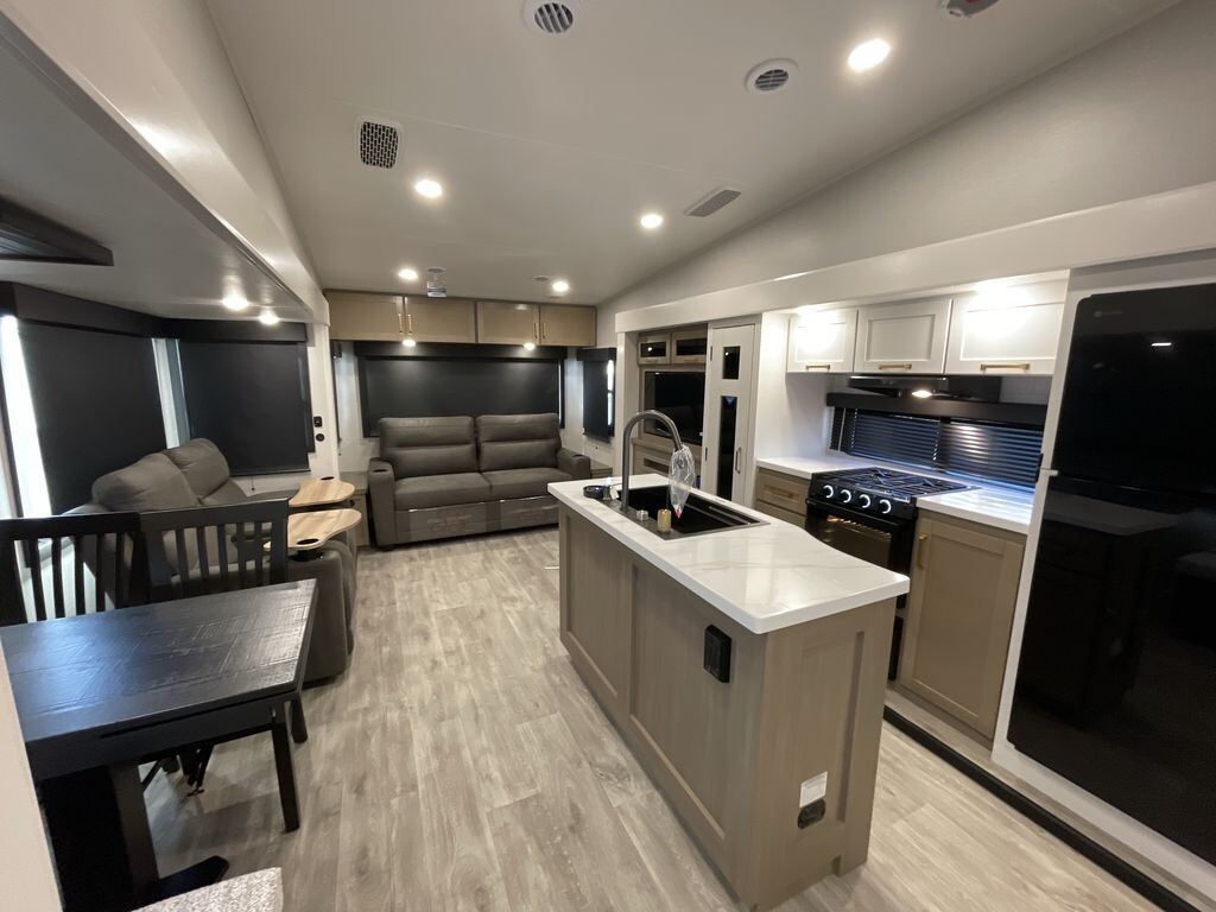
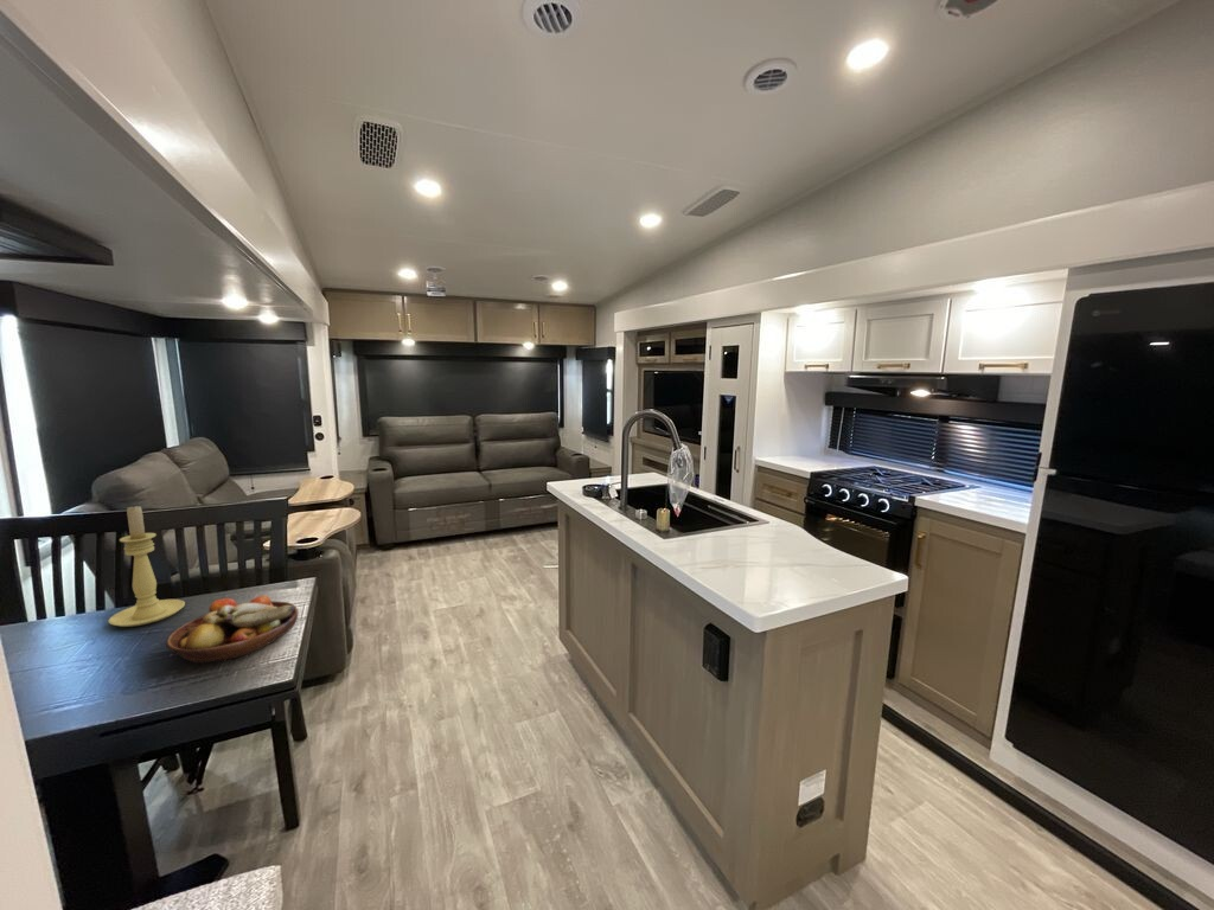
+ candle holder [107,504,186,628]
+ fruit bowl [165,595,299,665]
